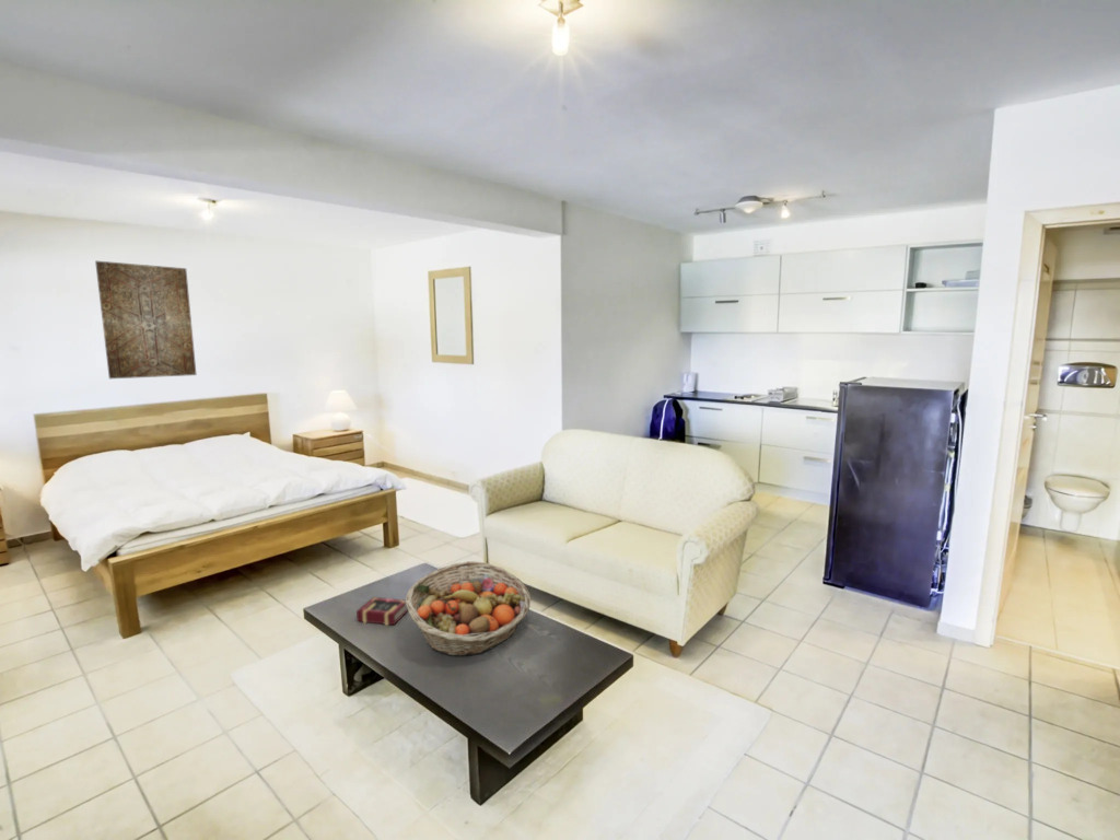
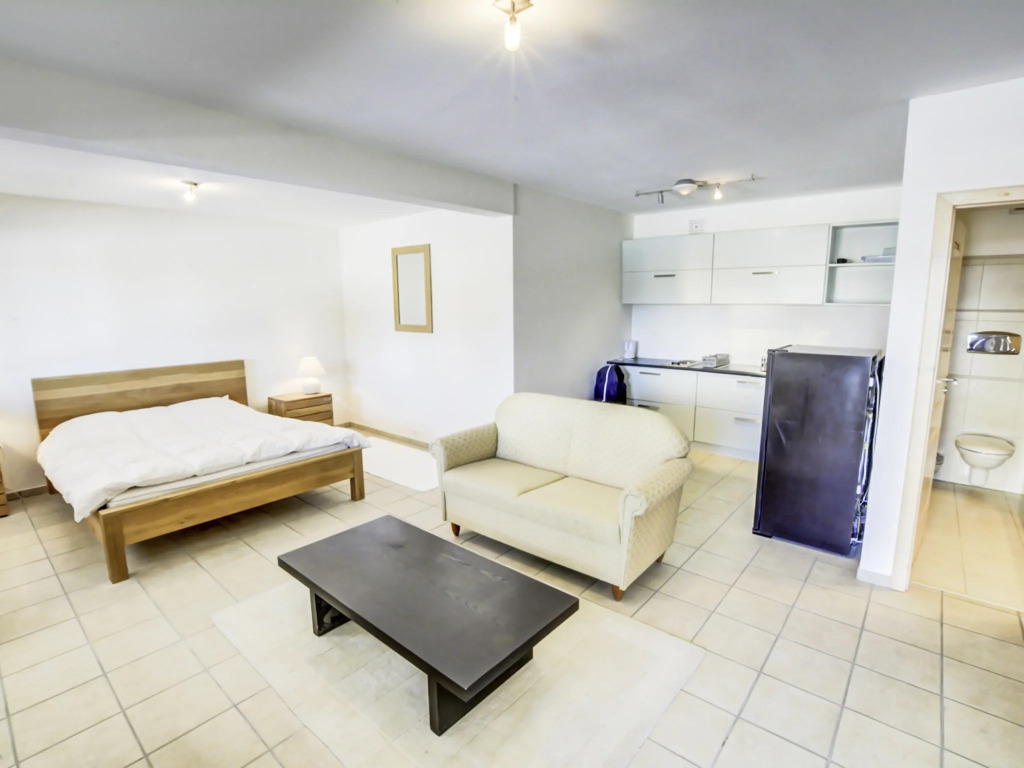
- wall art [94,260,198,380]
- book [355,596,409,627]
- fruit basket [405,560,532,657]
